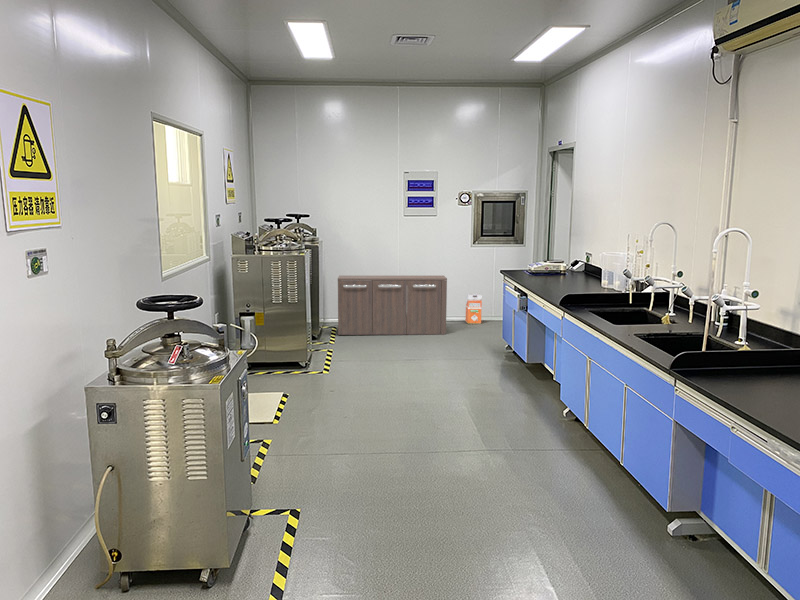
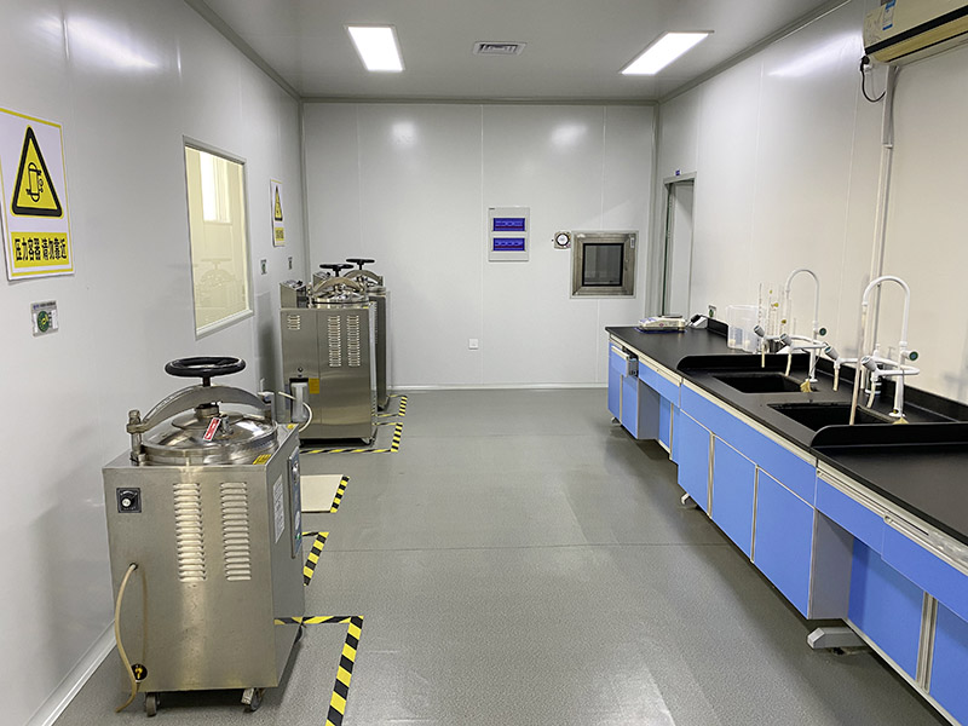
- waste bin [465,292,483,325]
- storage cabinet [337,275,448,336]
